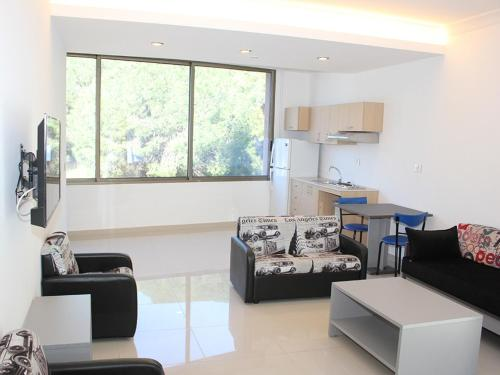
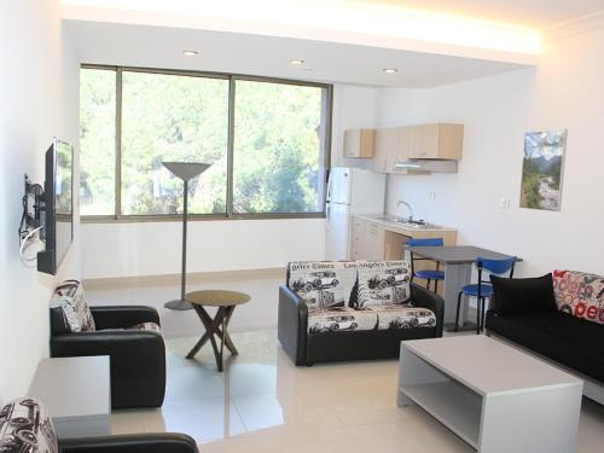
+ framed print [518,128,569,213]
+ floor lamp [159,161,213,310]
+ side table [184,289,252,372]
